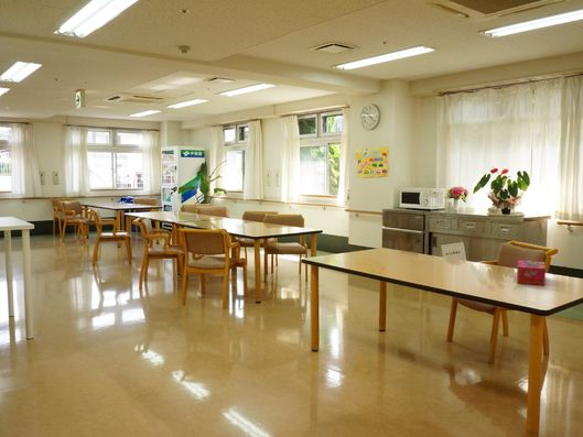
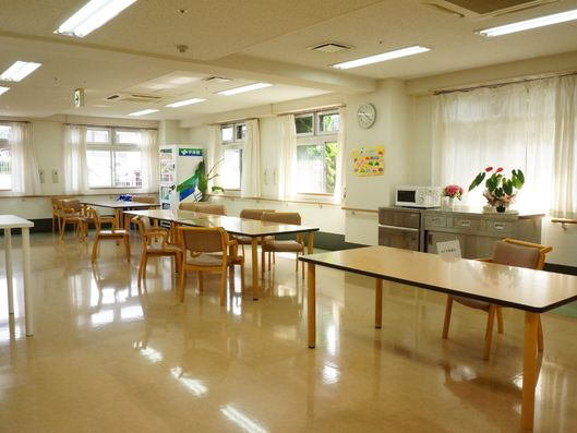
- tissue box [516,259,547,286]
